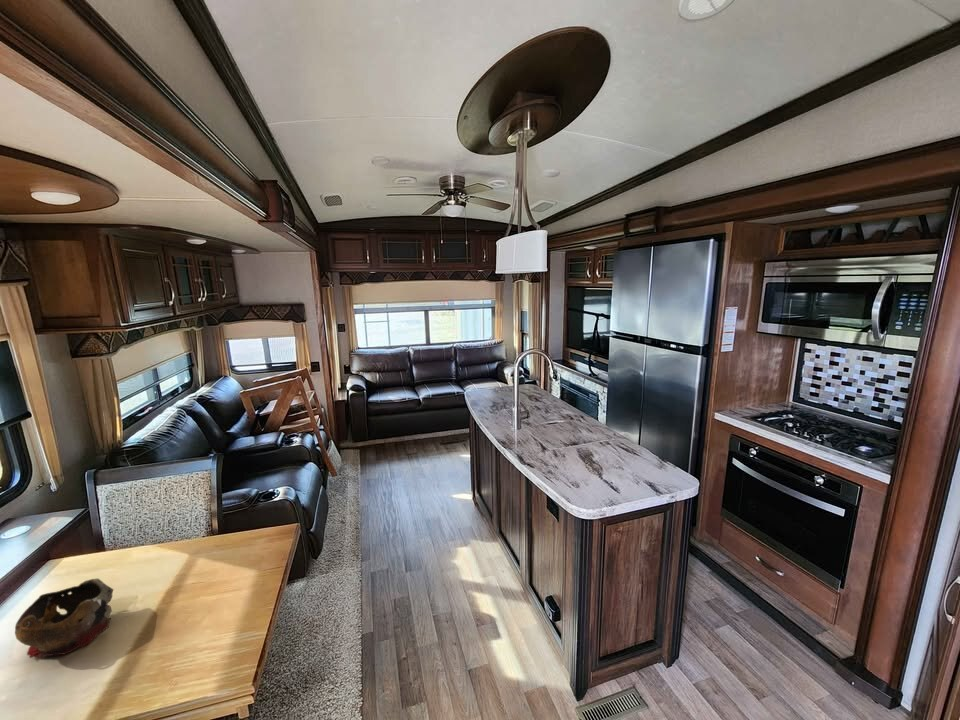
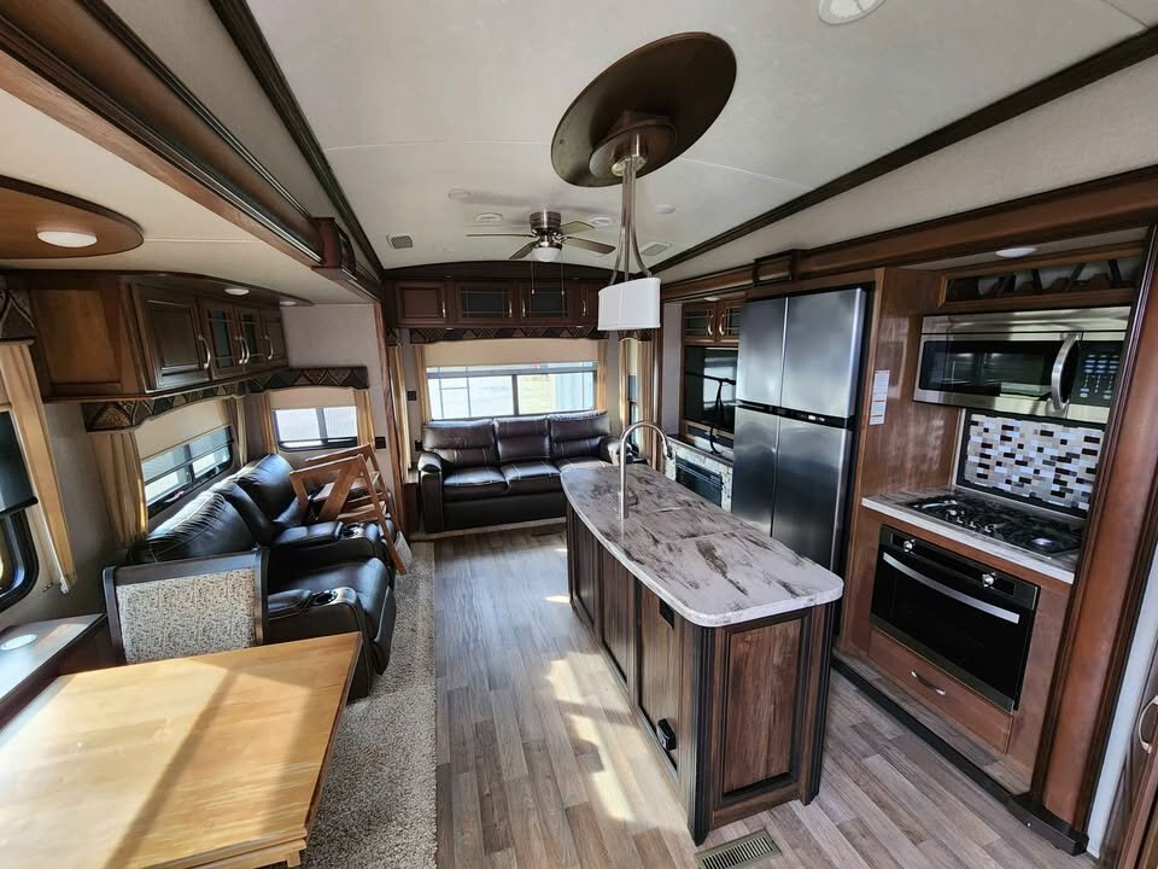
- decorative bowl [14,578,115,659]
